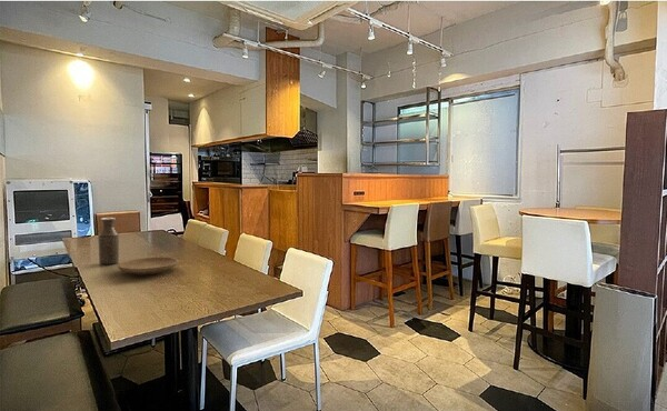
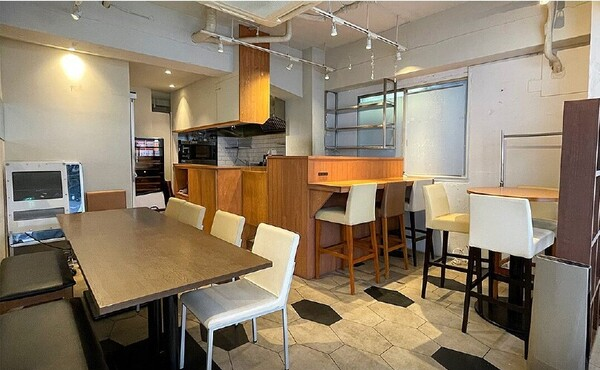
- plate [117,255,179,275]
- bottle [97,217,120,265]
